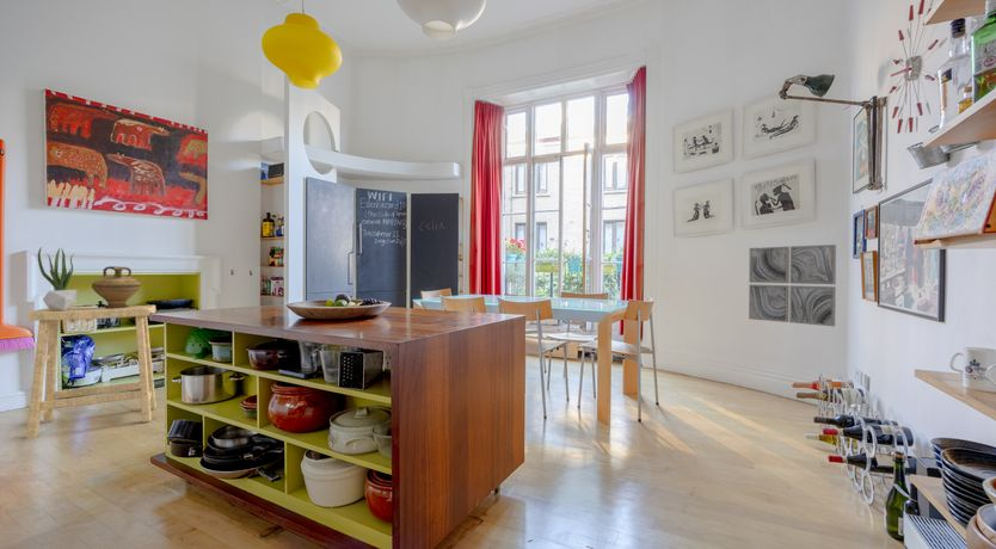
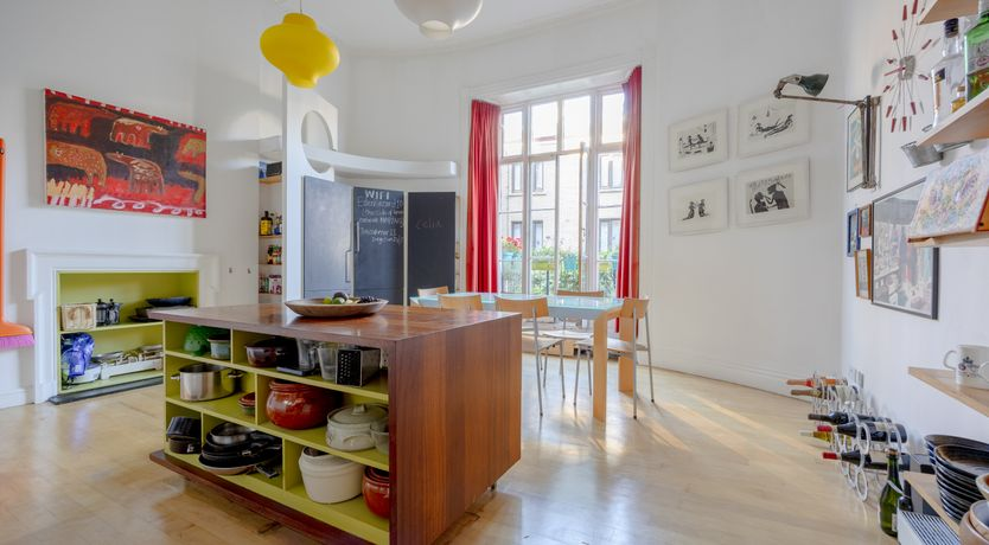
- stool [25,304,158,440]
- ceramic jug [91,265,142,308]
- wall art [748,243,837,327]
- potted plant [37,246,78,310]
